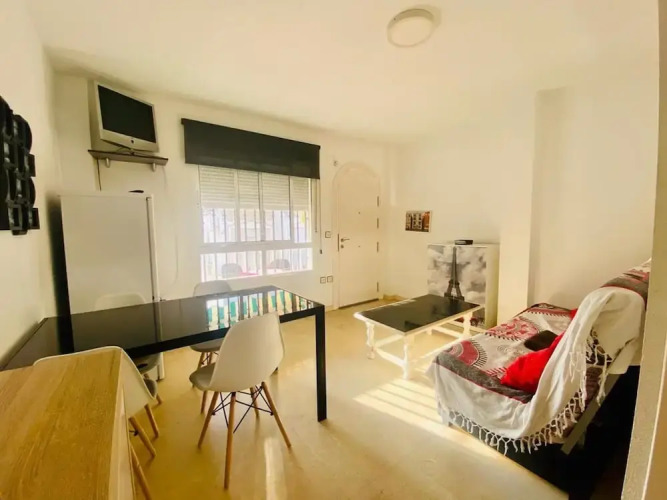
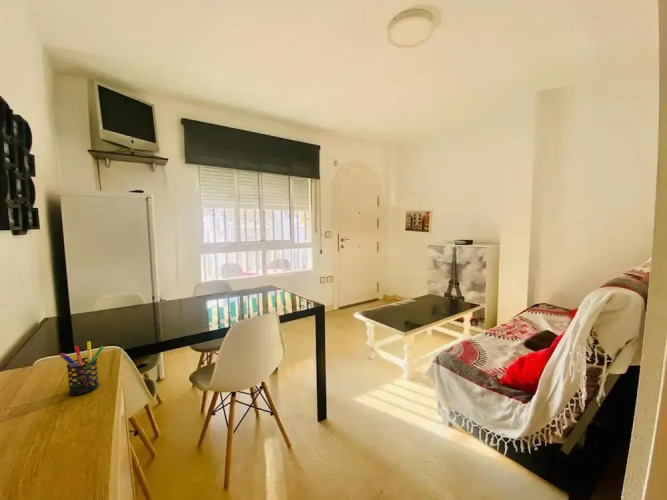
+ pen holder [59,340,105,396]
